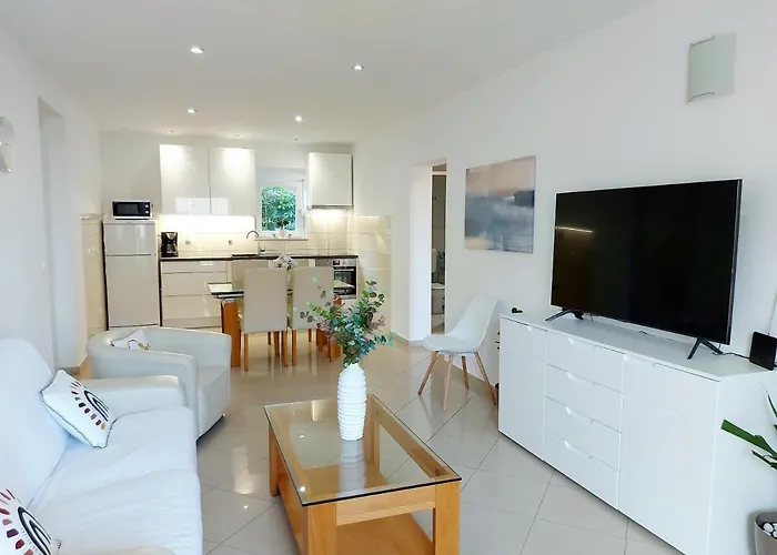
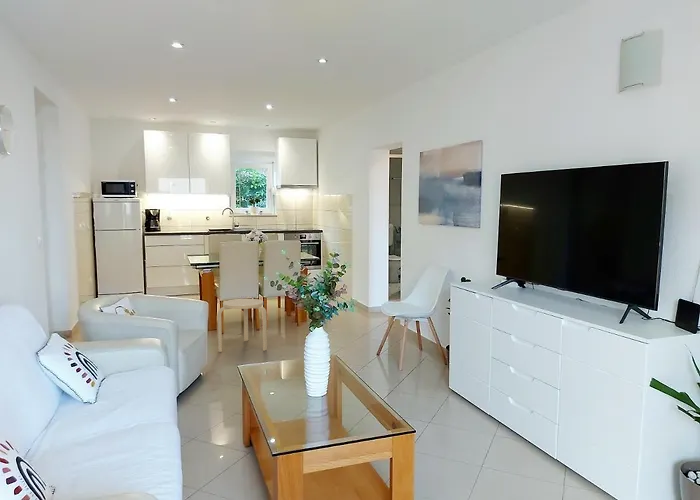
+ stool [217,298,268,353]
